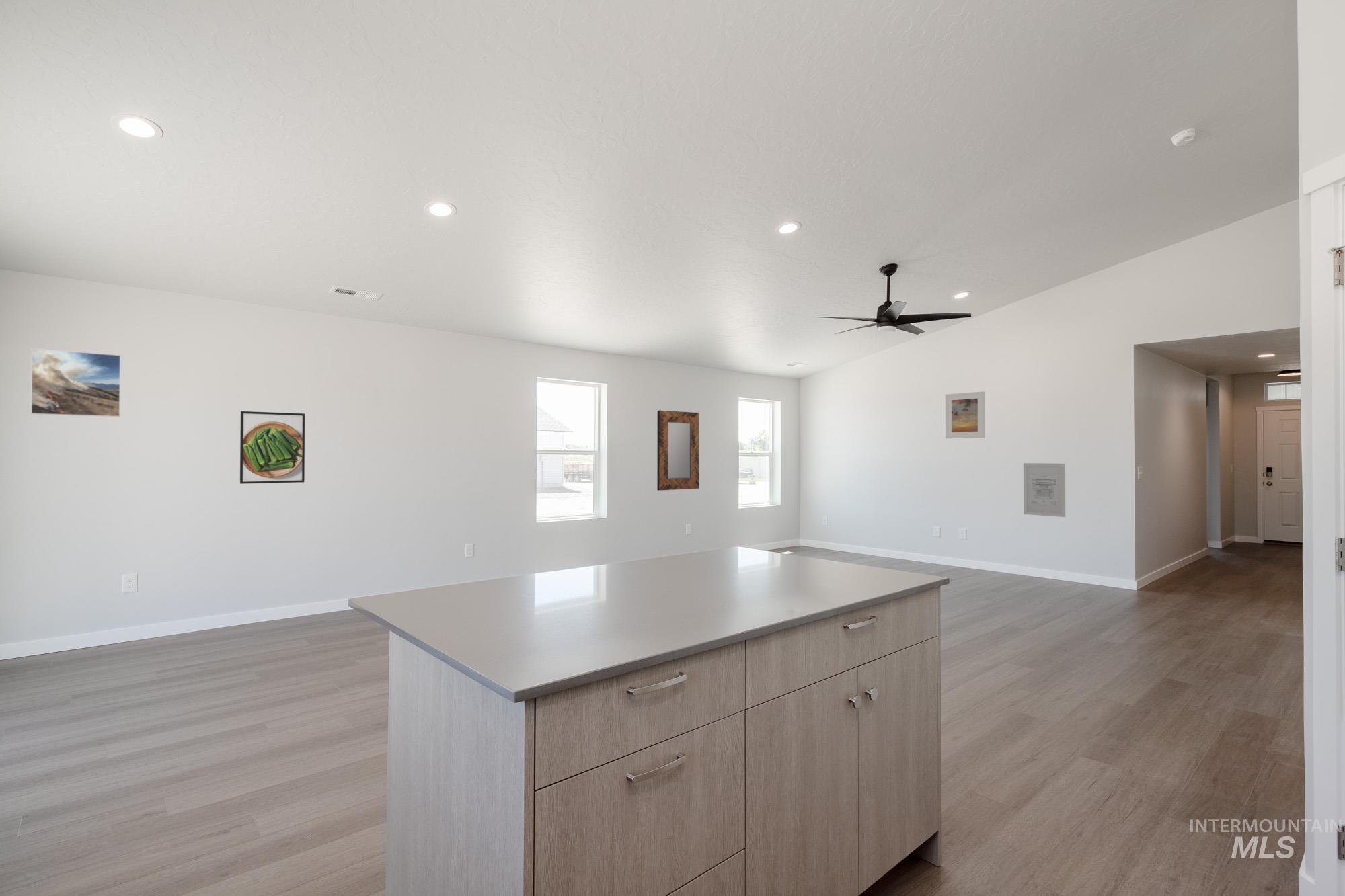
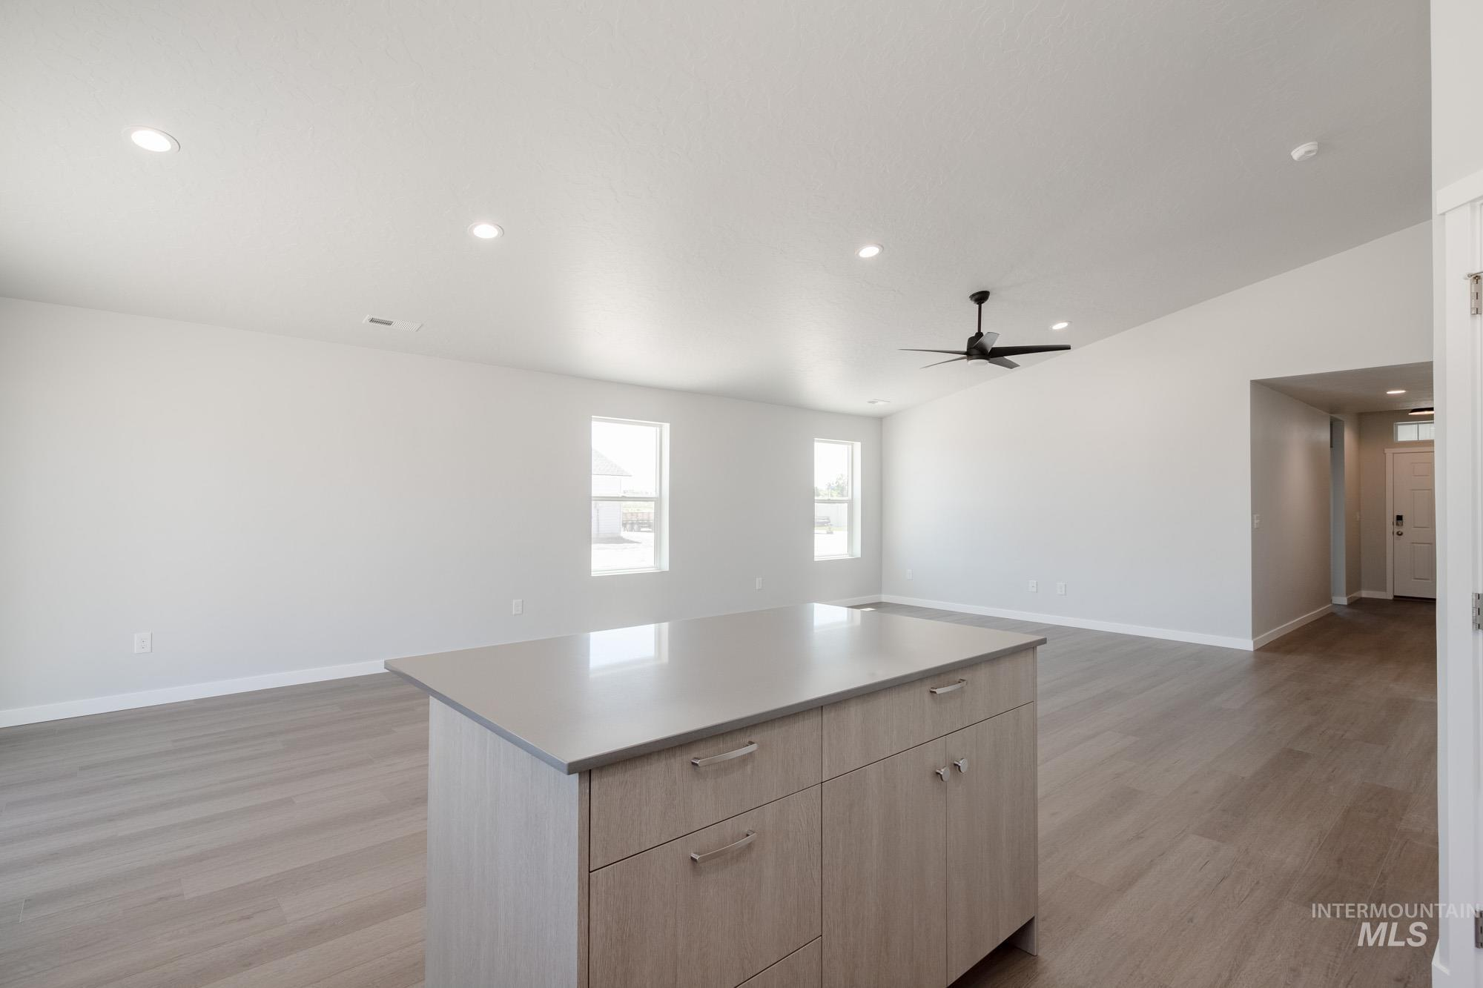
- wall art [1023,462,1066,518]
- home mirror [656,410,700,491]
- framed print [945,391,986,439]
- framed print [30,348,122,417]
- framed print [239,411,305,485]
